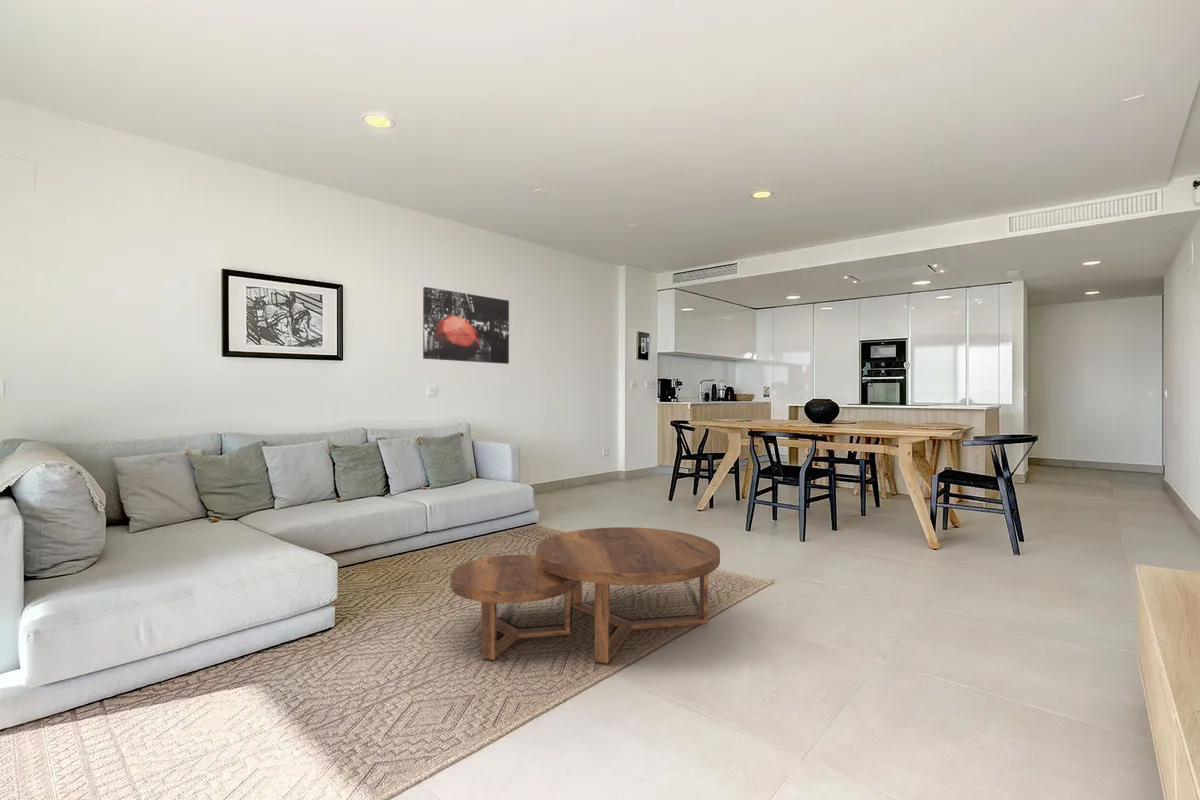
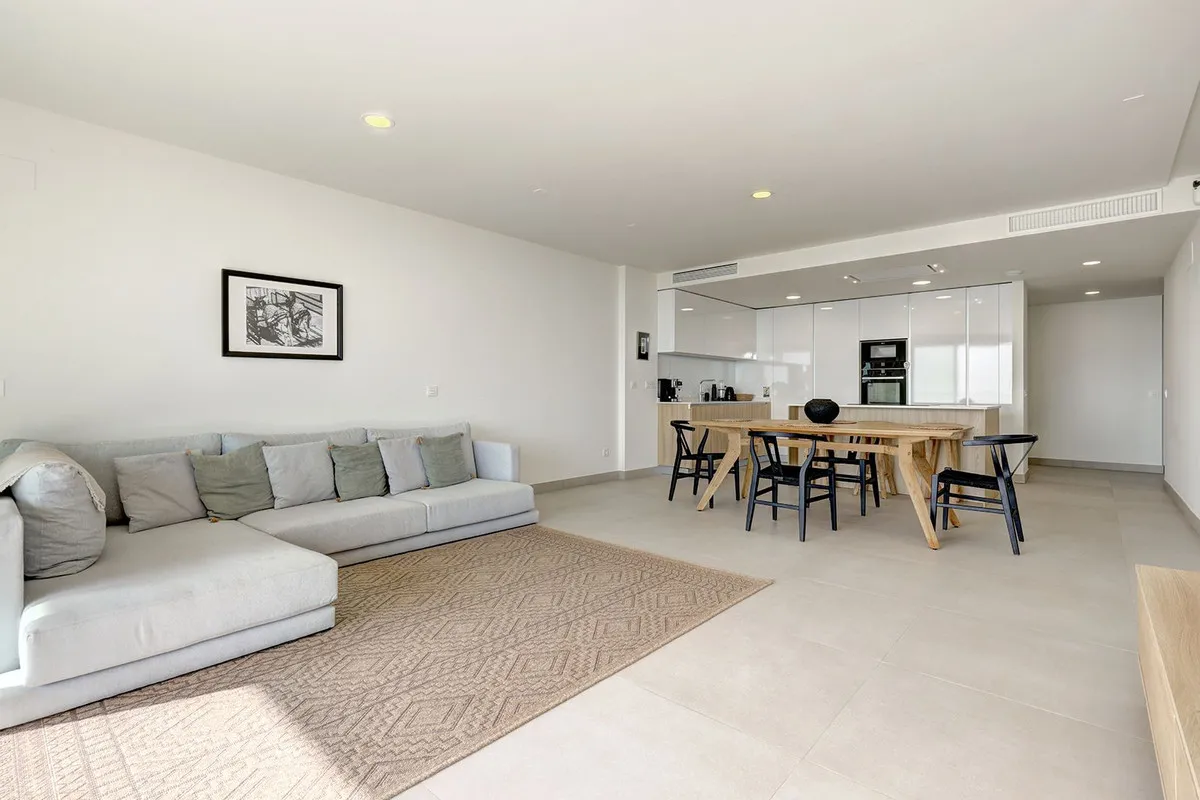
- coffee table [449,526,721,664]
- wall art [422,286,510,365]
